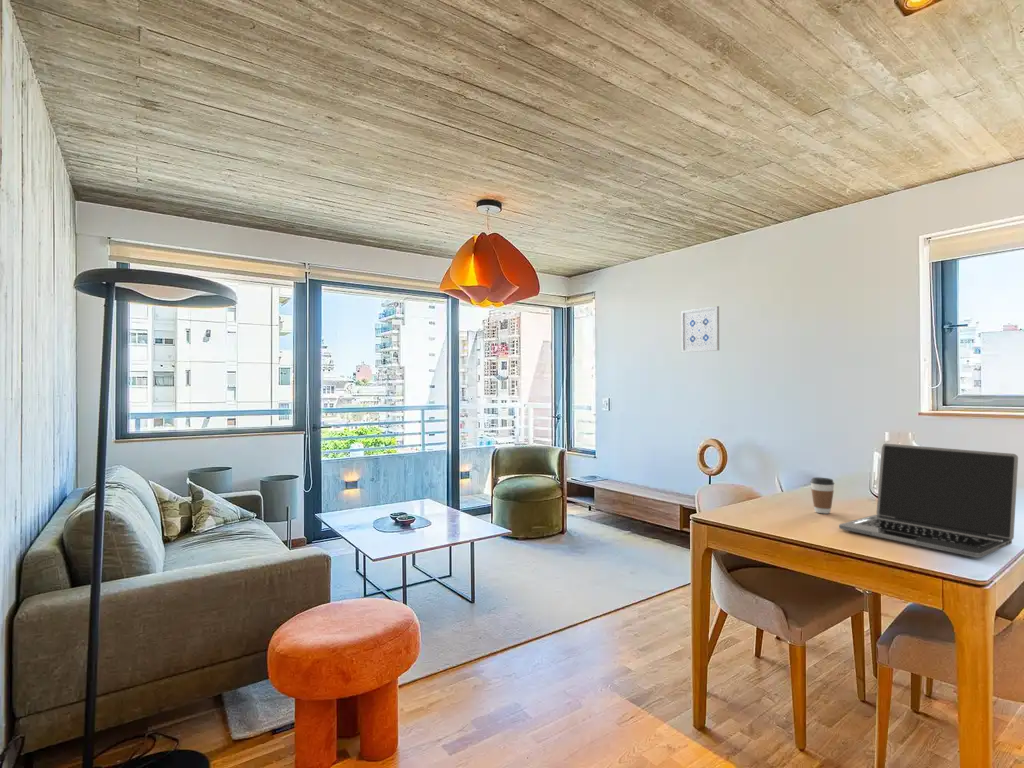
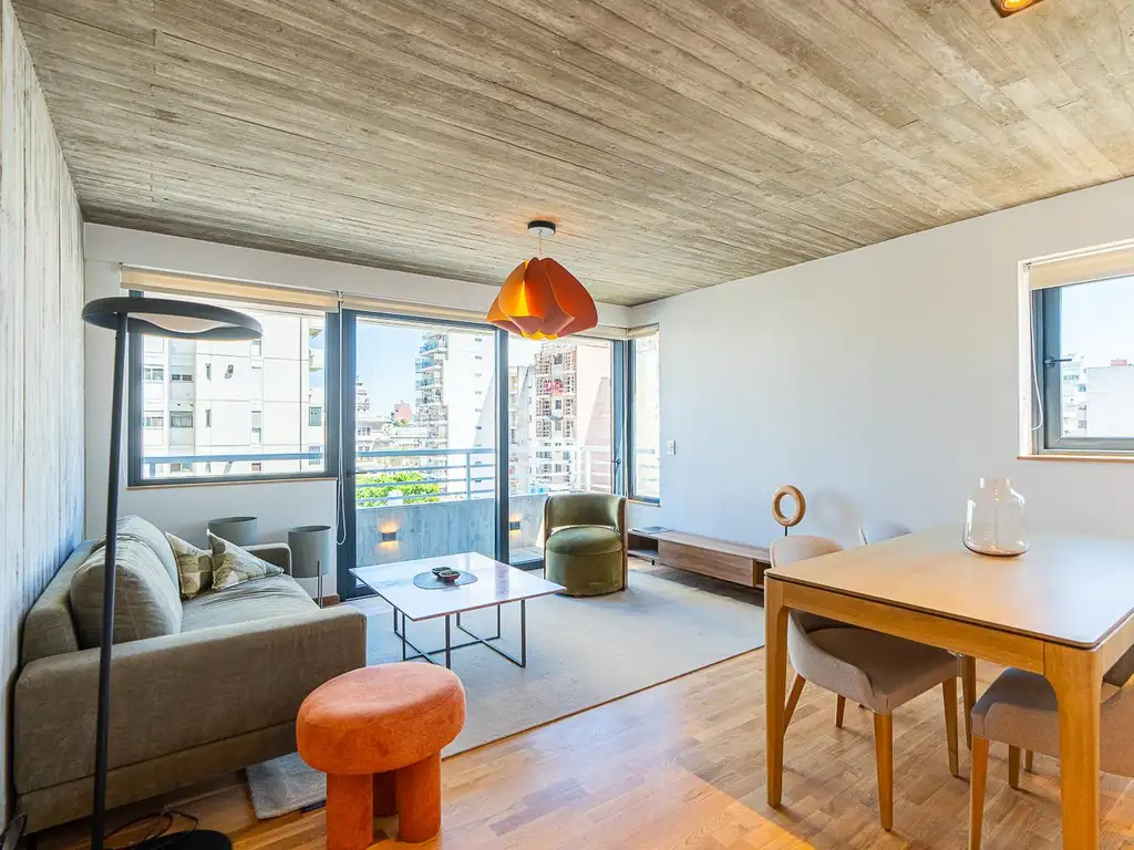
- coffee cup [810,477,835,515]
- laptop [838,443,1019,559]
- wall art [680,305,720,354]
